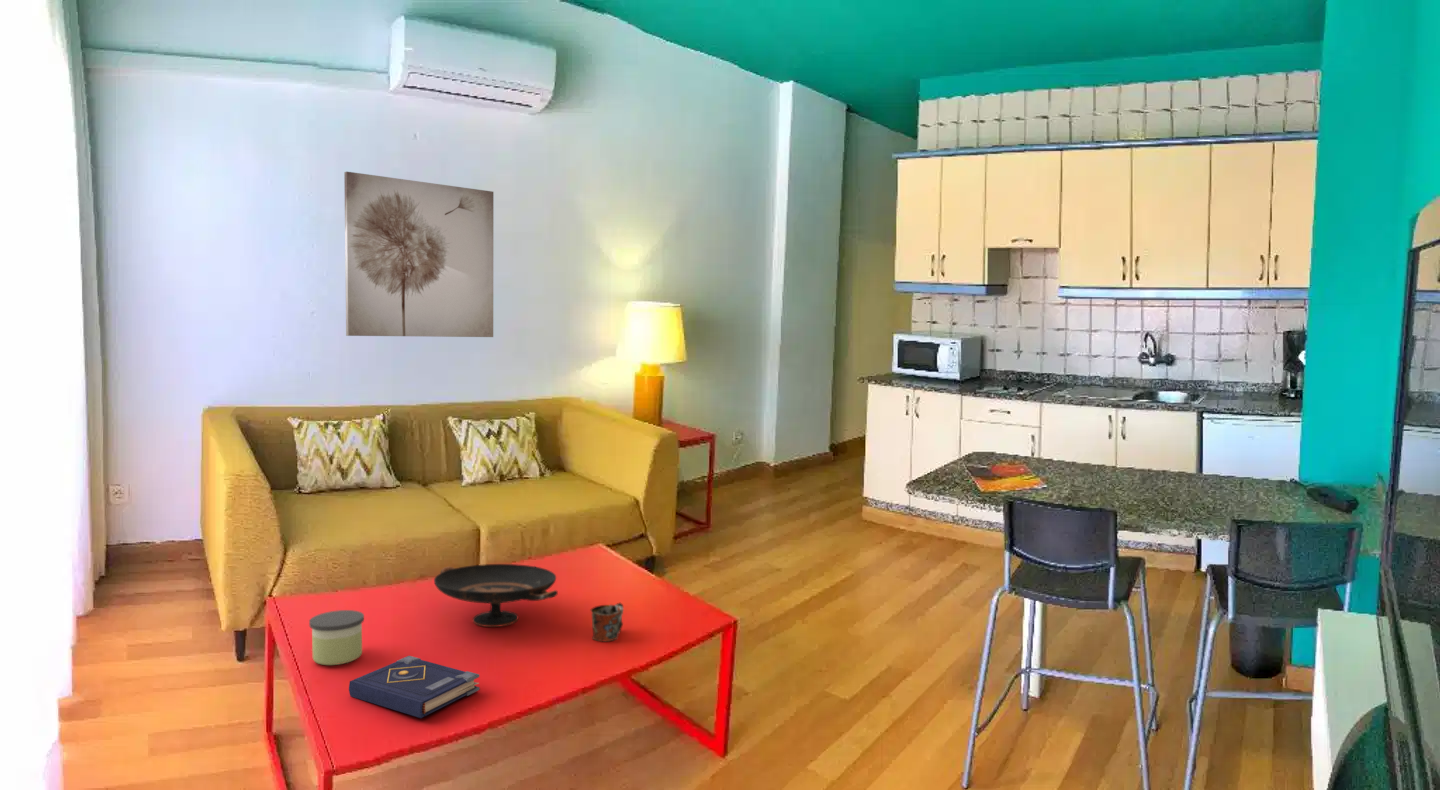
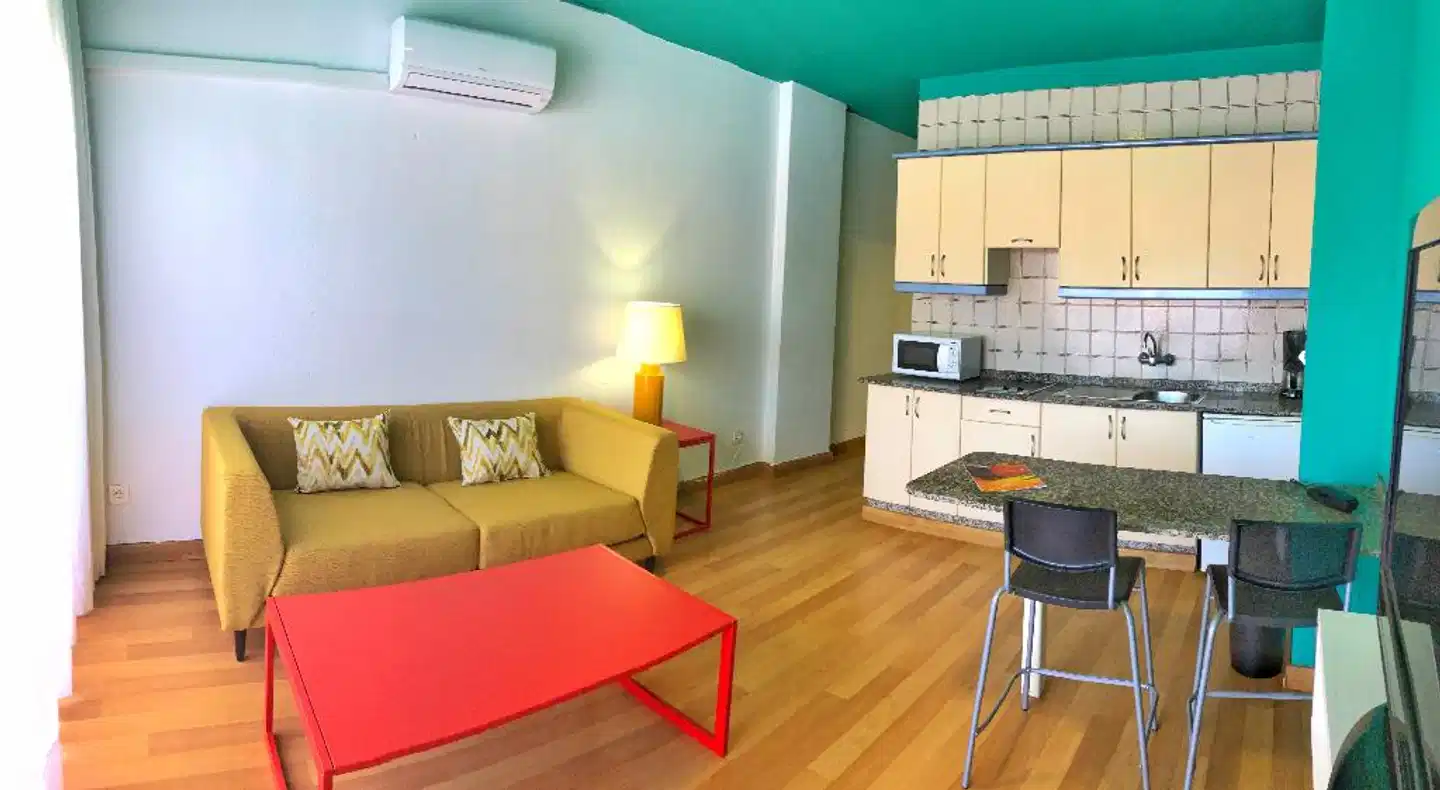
- mug [590,602,624,642]
- book [348,655,481,719]
- decorative bowl [433,563,559,628]
- wall art [343,171,494,338]
- candle [308,609,365,666]
